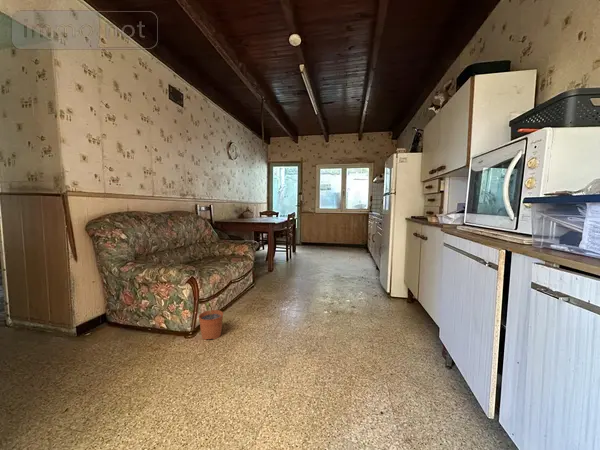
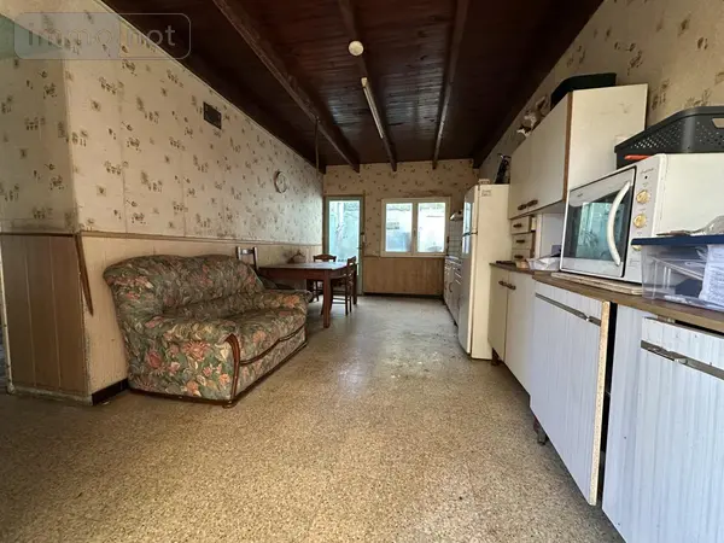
- plant pot [198,302,224,341]
